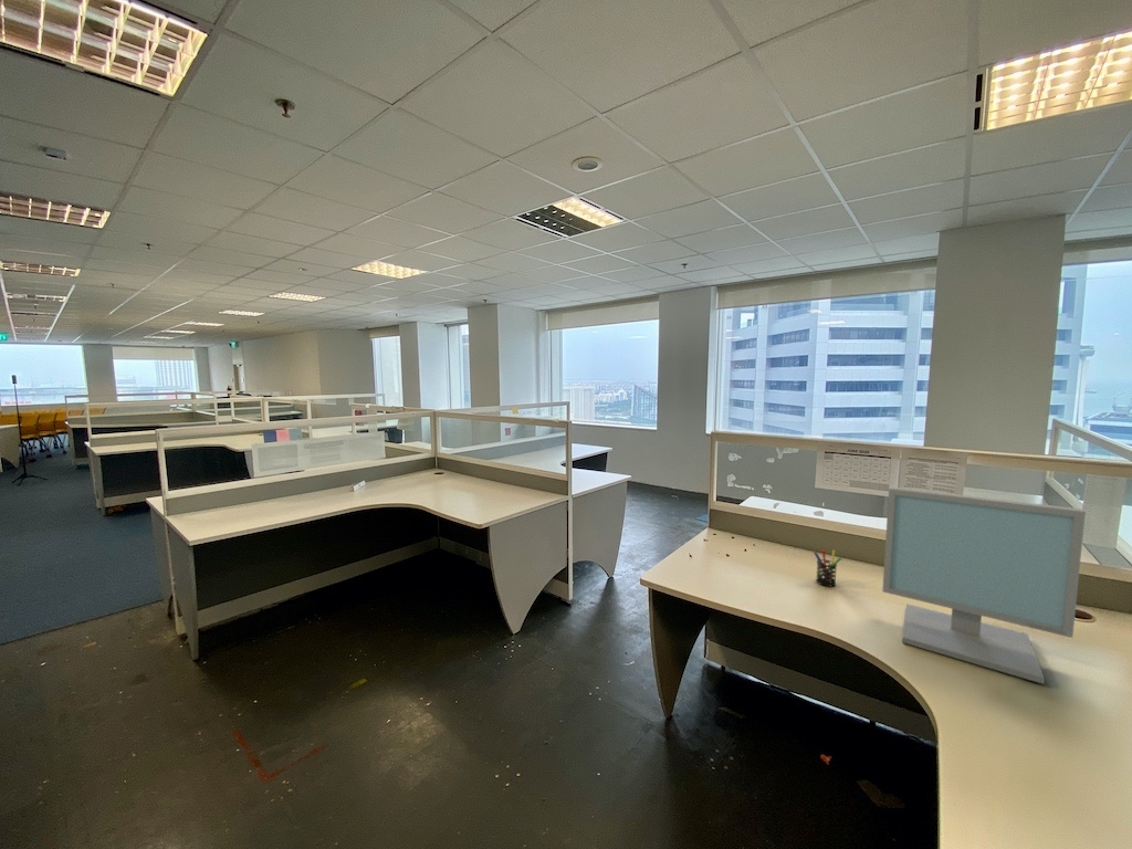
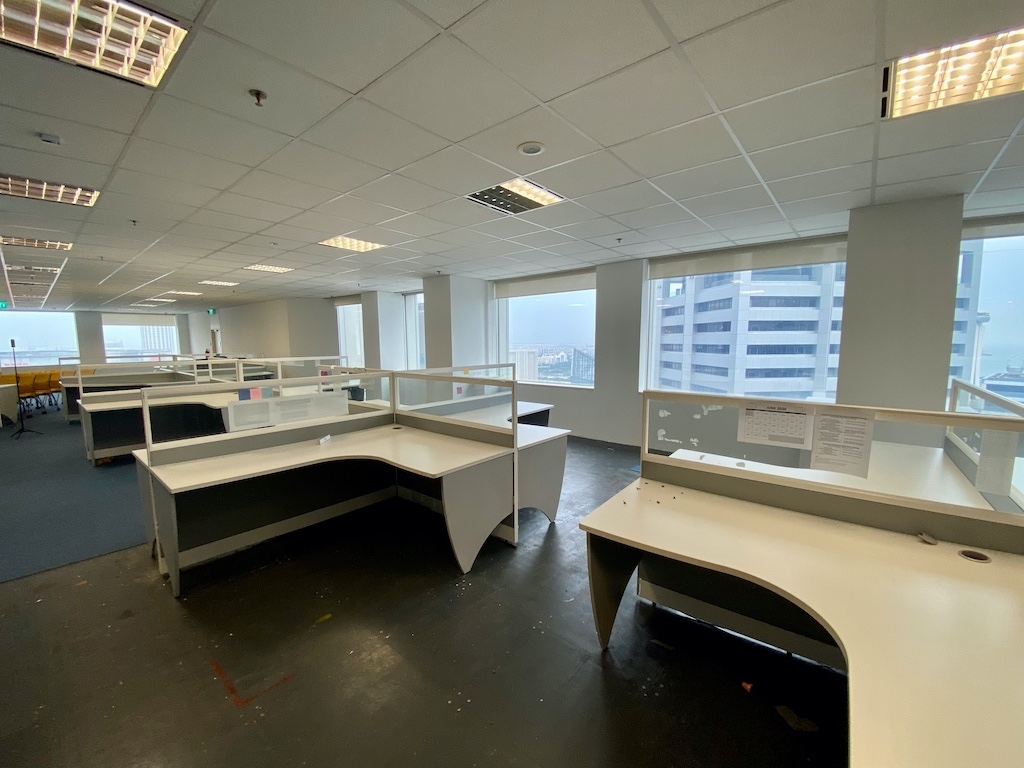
- pen holder [813,548,842,587]
- computer monitor [881,485,1087,685]
